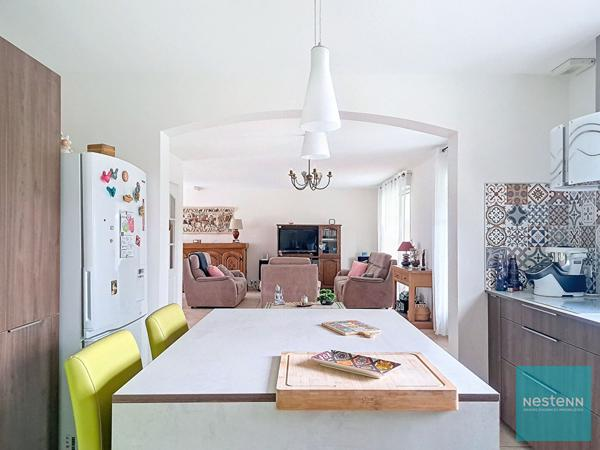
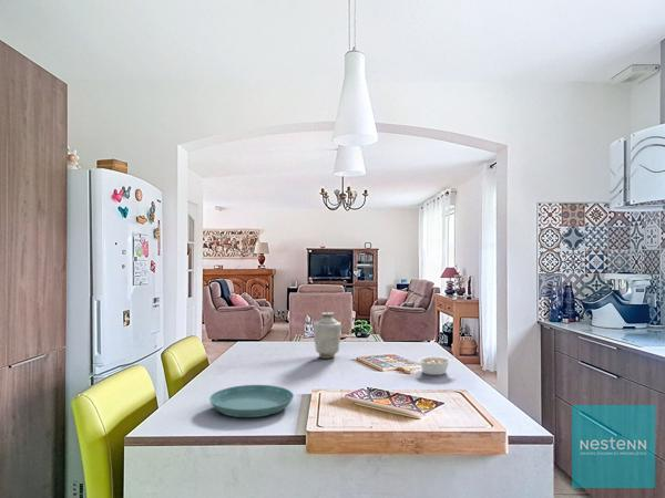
+ saucer [208,384,295,418]
+ vase [313,311,342,360]
+ legume [417,354,457,376]
